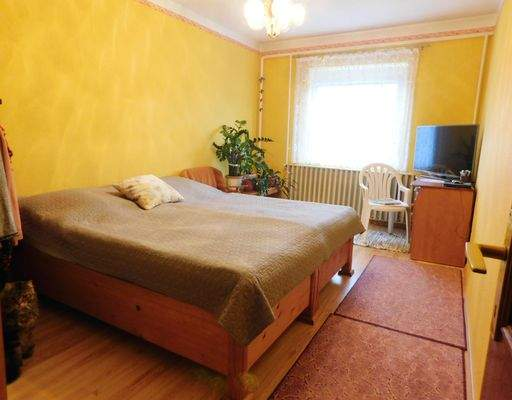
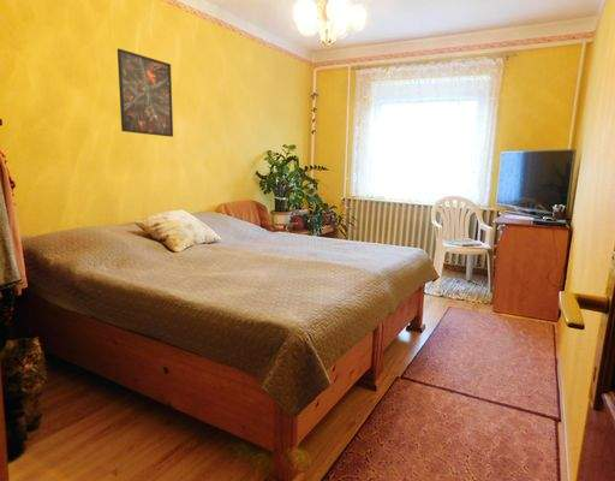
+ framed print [117,48,174,138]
